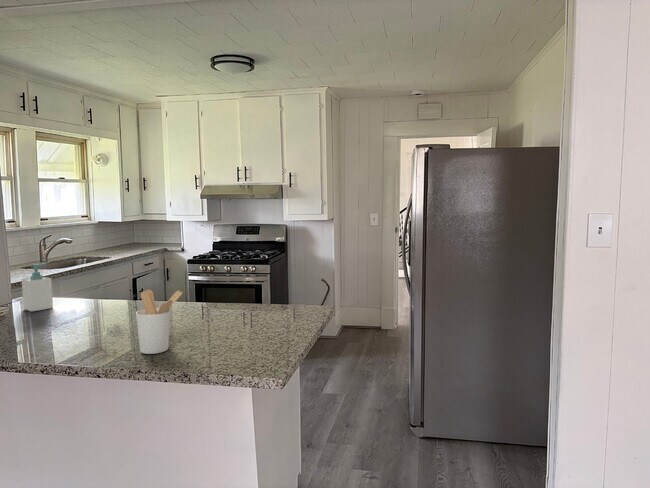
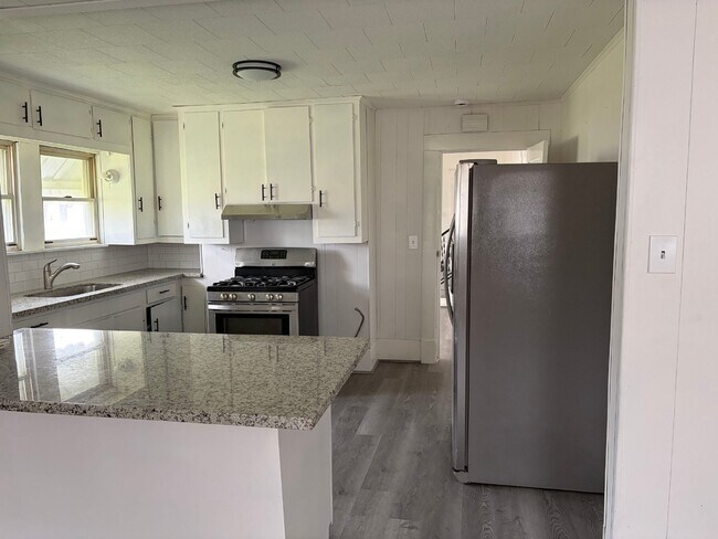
- utensil holder [135,289,183,355]
- soap bottle [21,262,54,313]
